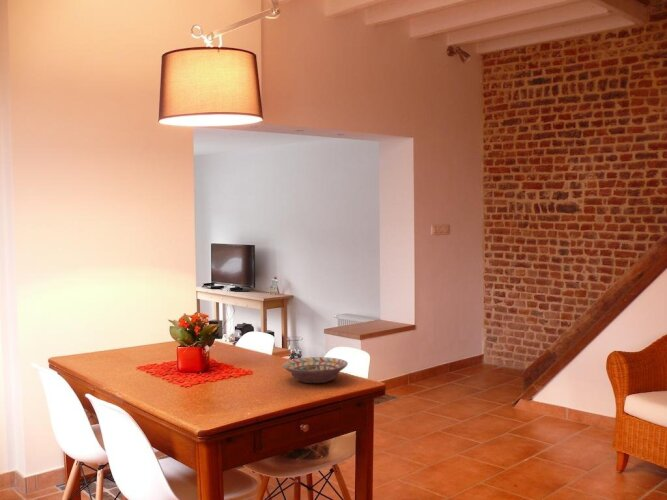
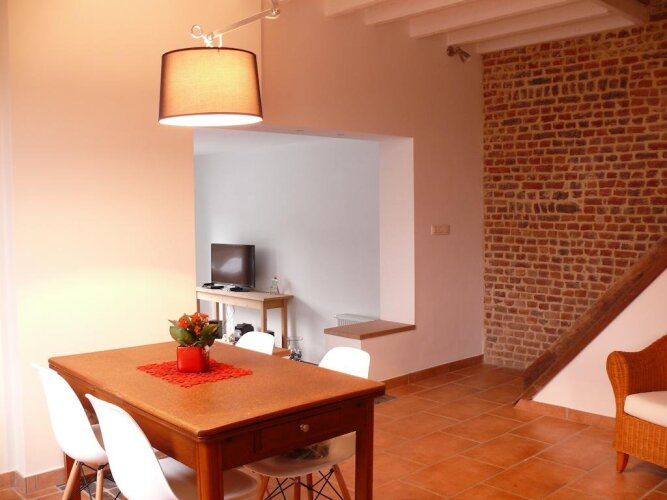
- decorative bowl [282,356,349,384]
